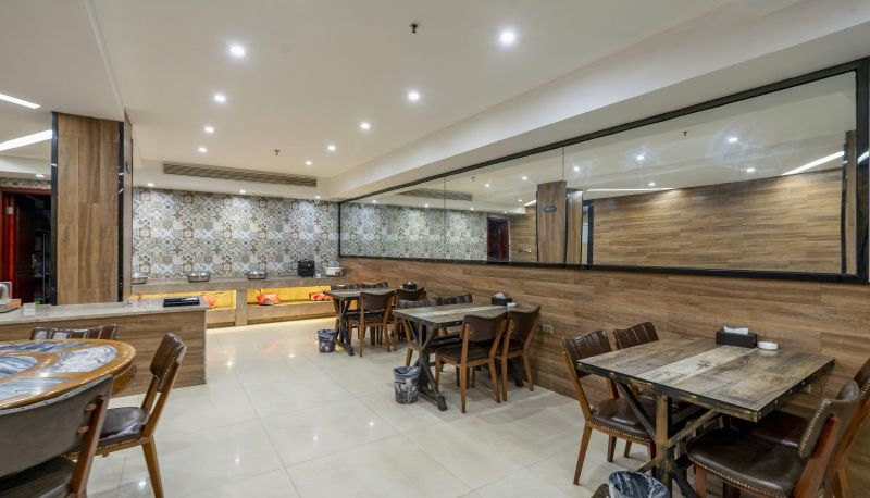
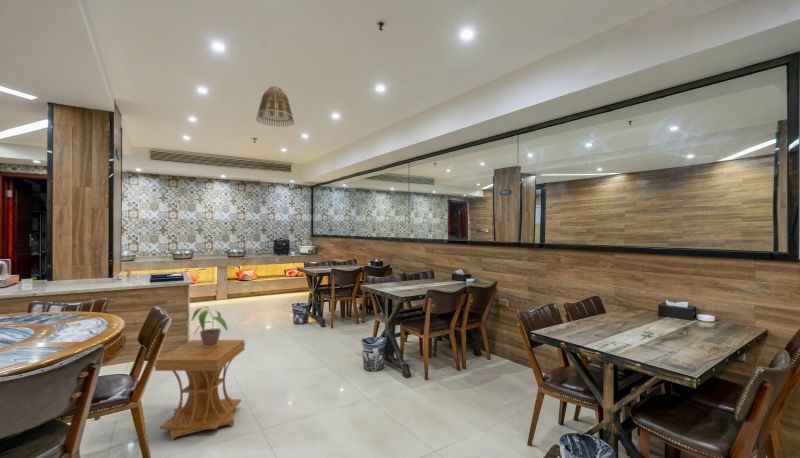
+ lamp shade [255,85,295,128]
+ side table [153,339,246,442]
+ potted plant [191,305,229,347]
